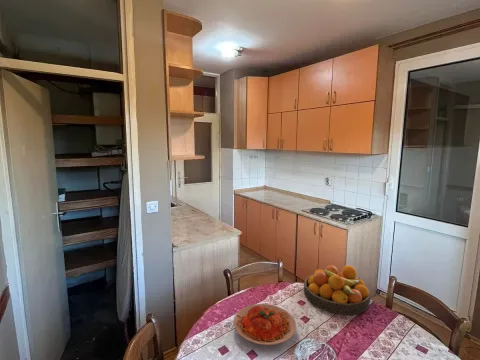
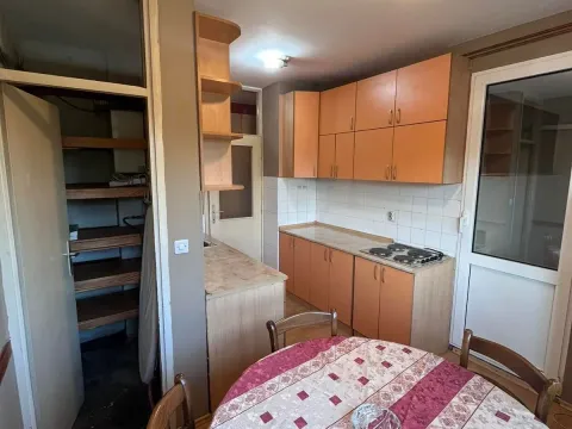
- plate [233,303,297,346]
- fruit bowl [303,264,371,315]
